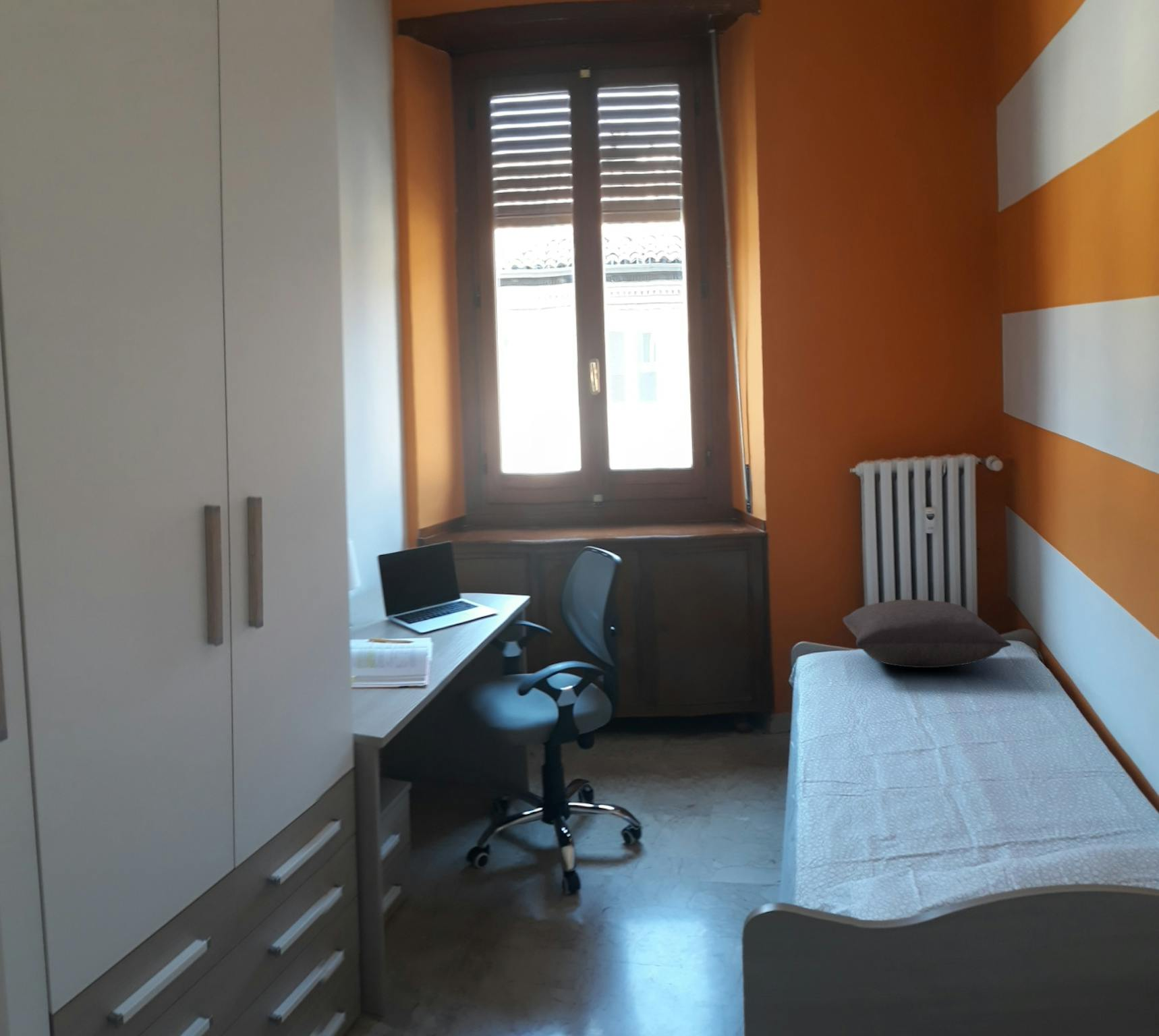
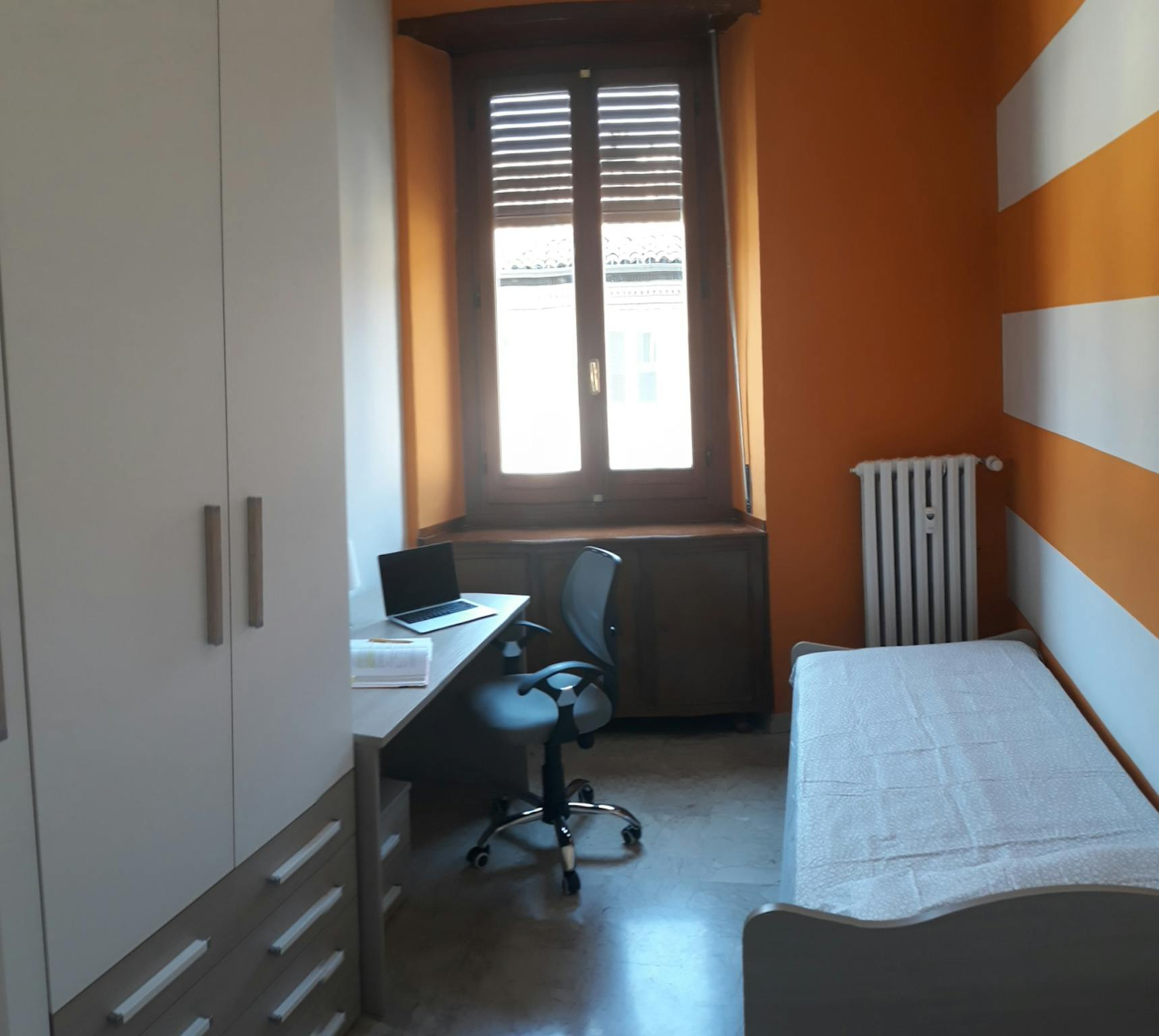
- pillow [842,599,1012,668]
